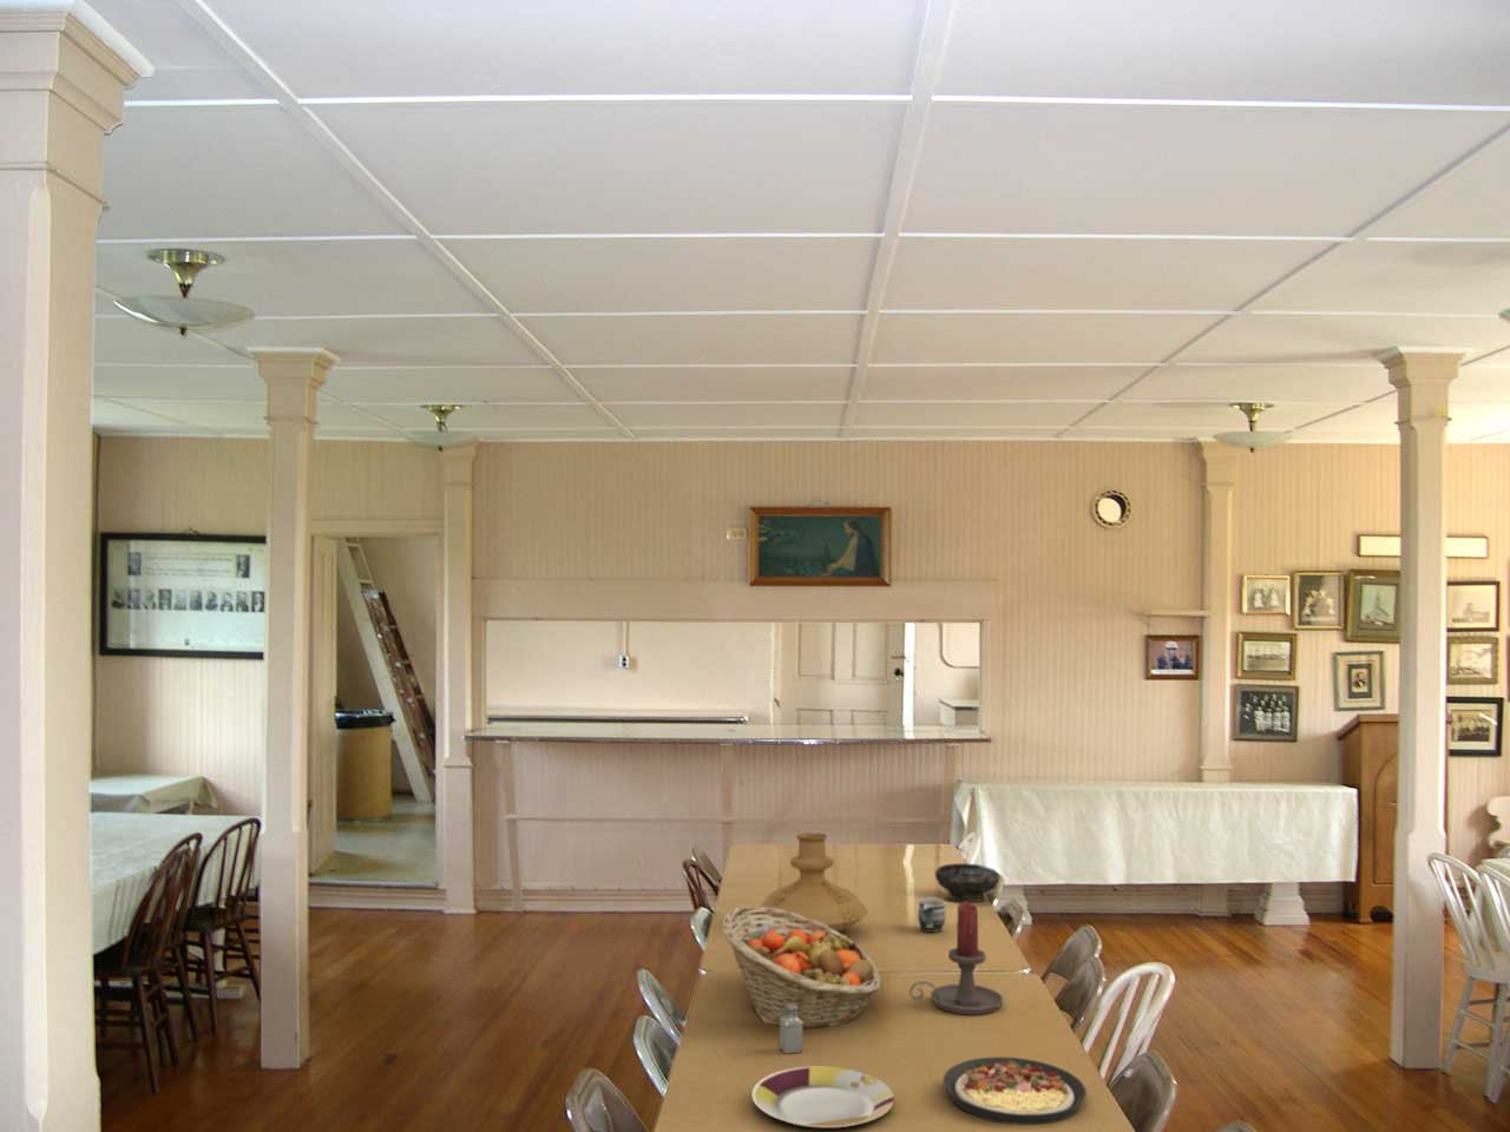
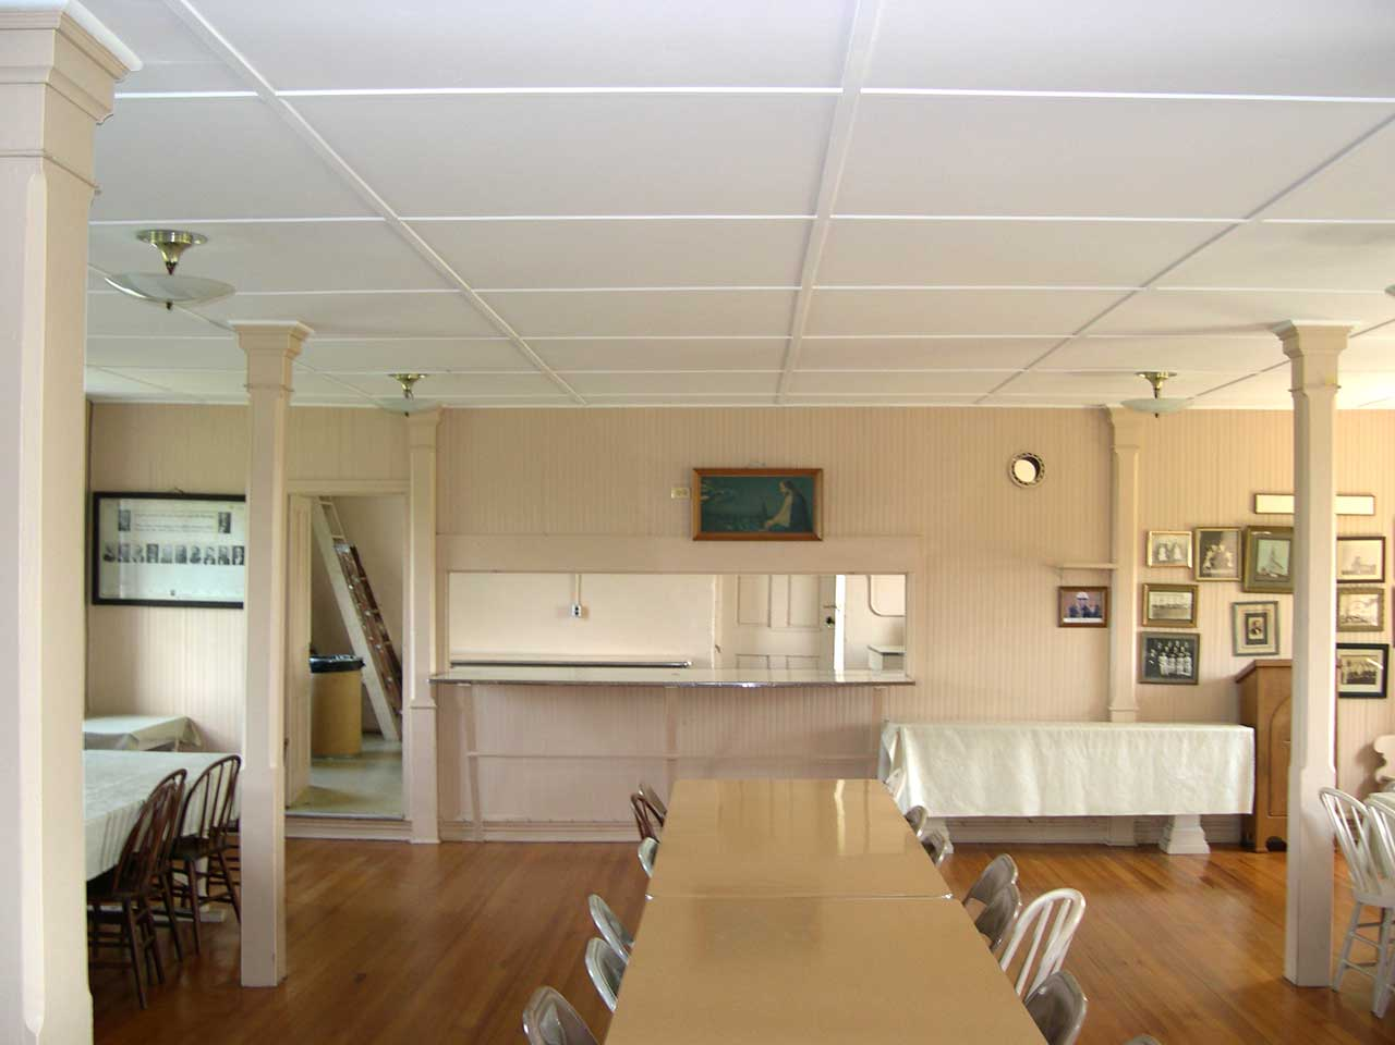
- bowl [935,862,1000,904]
- plate [943,1056,1088,1126]
- mug [917,897,948,933]
- saltshaker [779,1004,805,1056]
- fruit basket [721,905,882,1030]
- vase [760,831,868,932]
- plate [751,1064,895,1130]
- candle holder [908,903,1005,1017]
